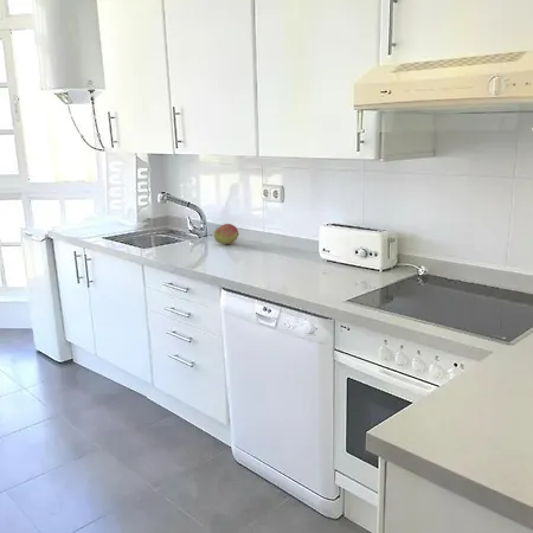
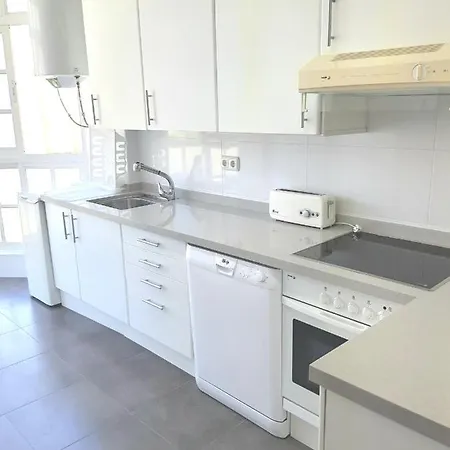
- fruit [212,223,240,245]
